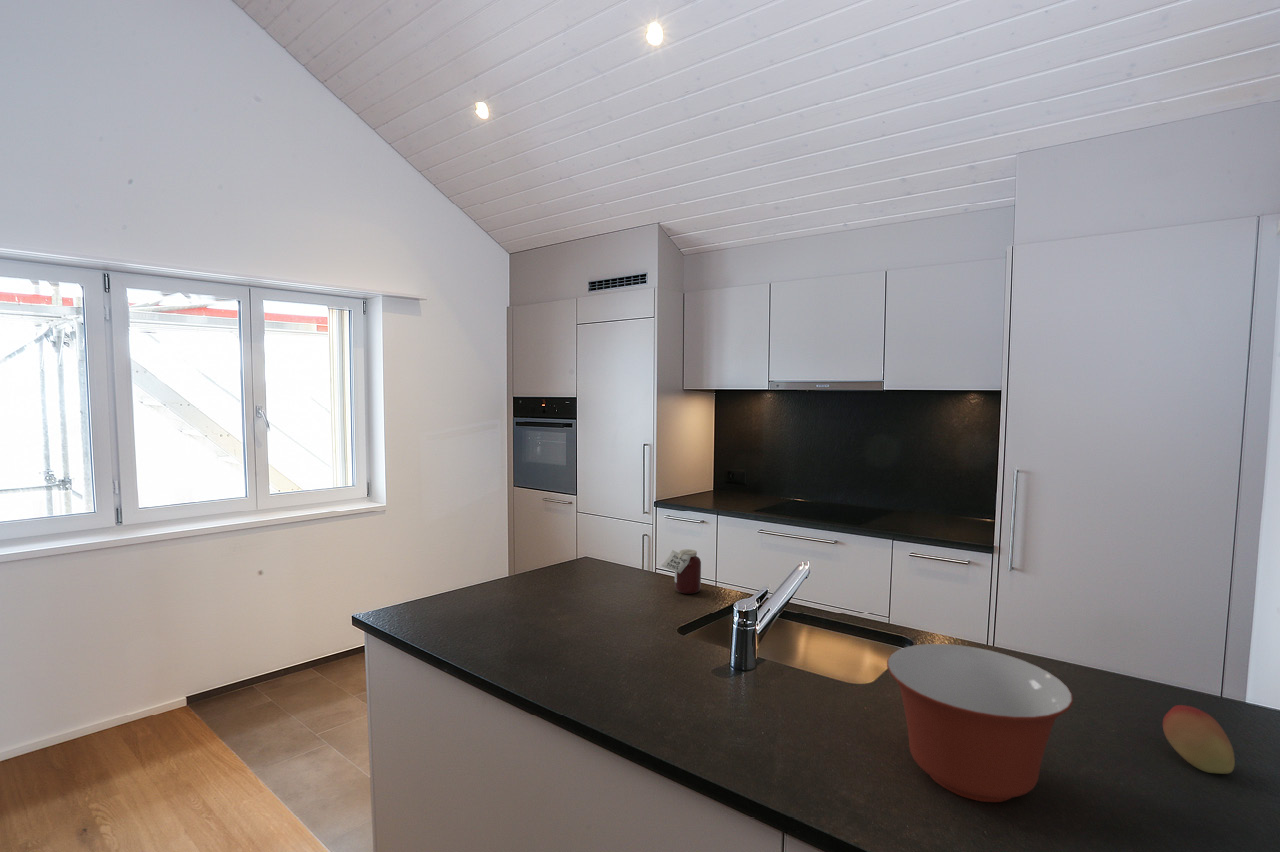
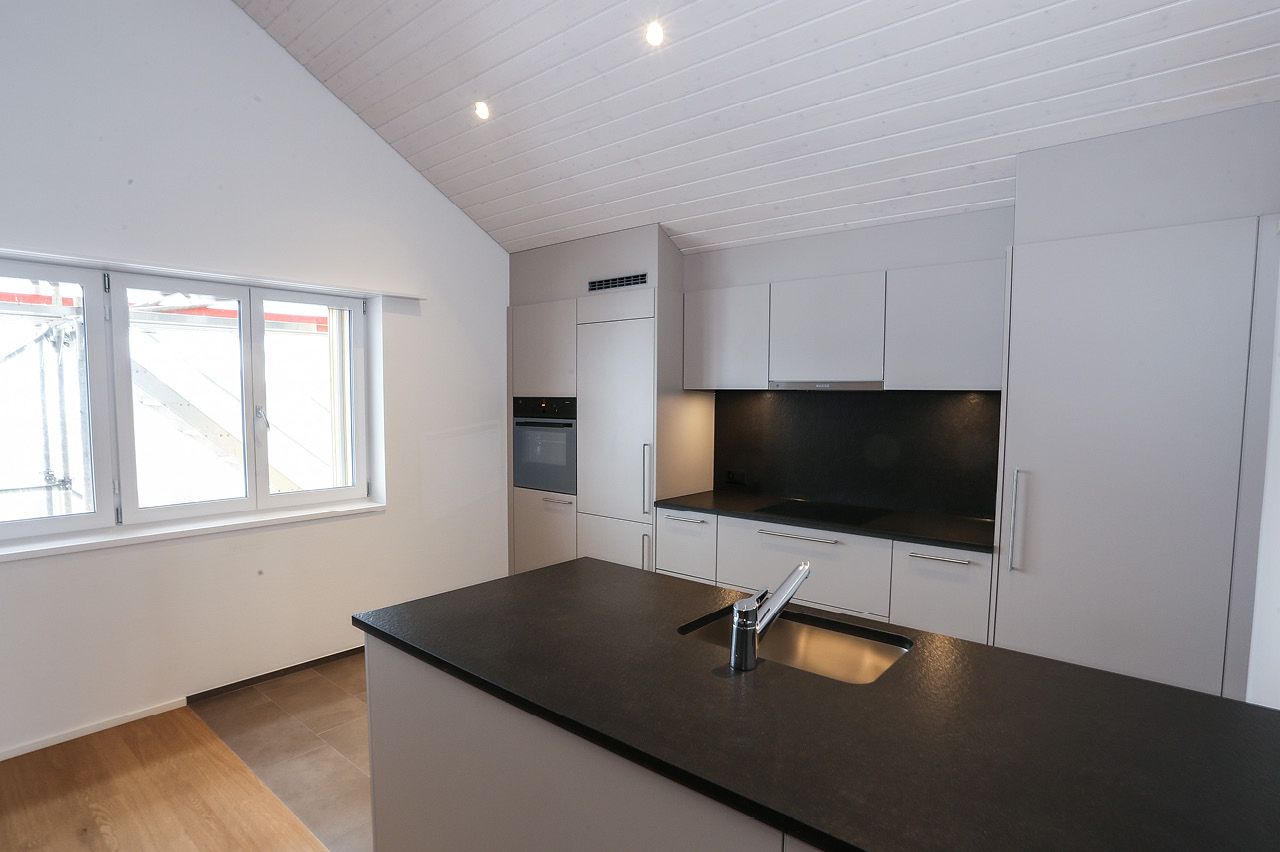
- jar [661,548,702,595]
- mixing bowl [886,643,1074,803]
- fruit [1162,704,1236,775]
